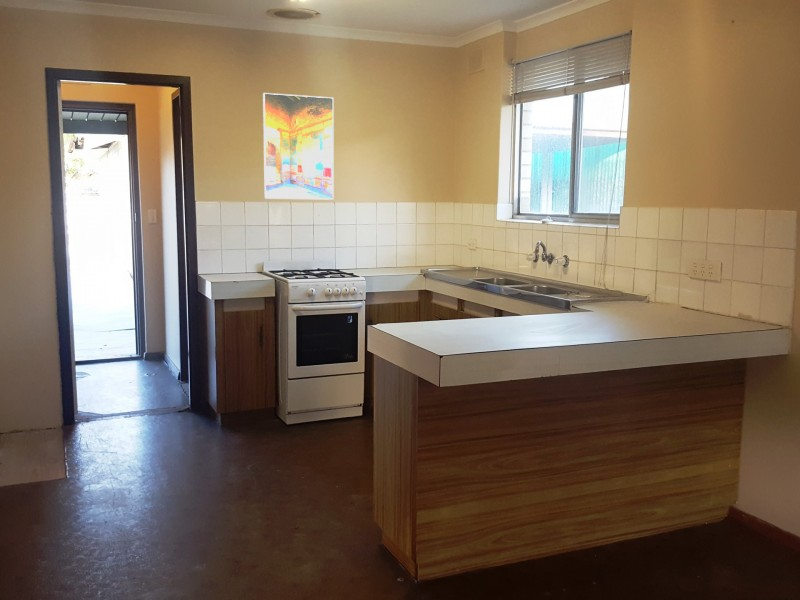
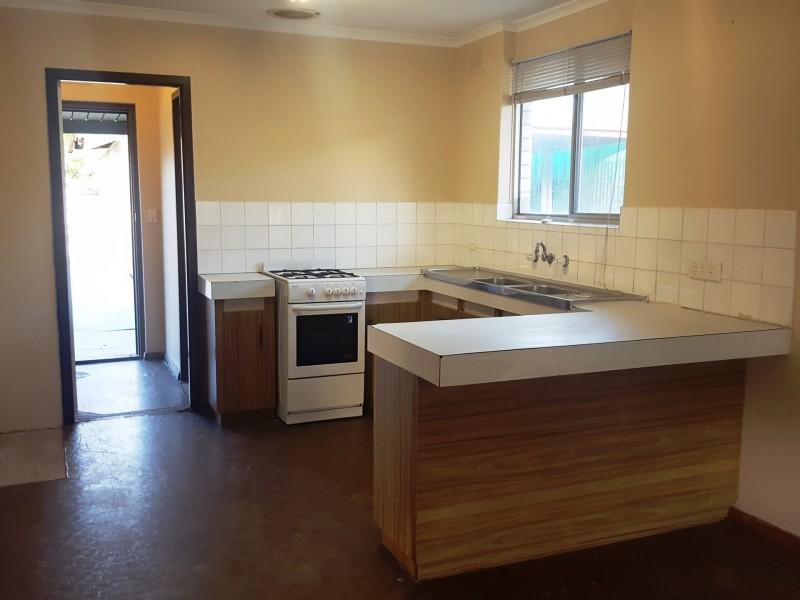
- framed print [262,92,335,201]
